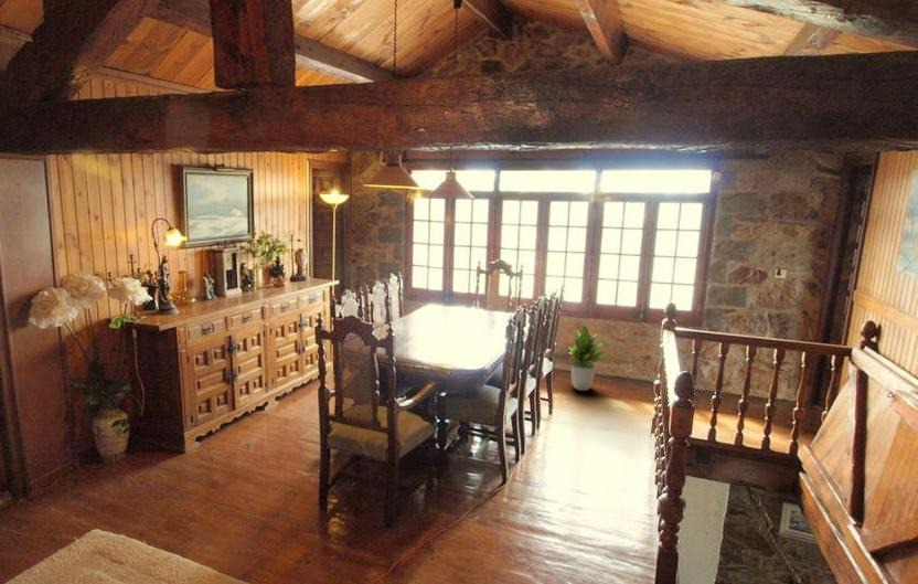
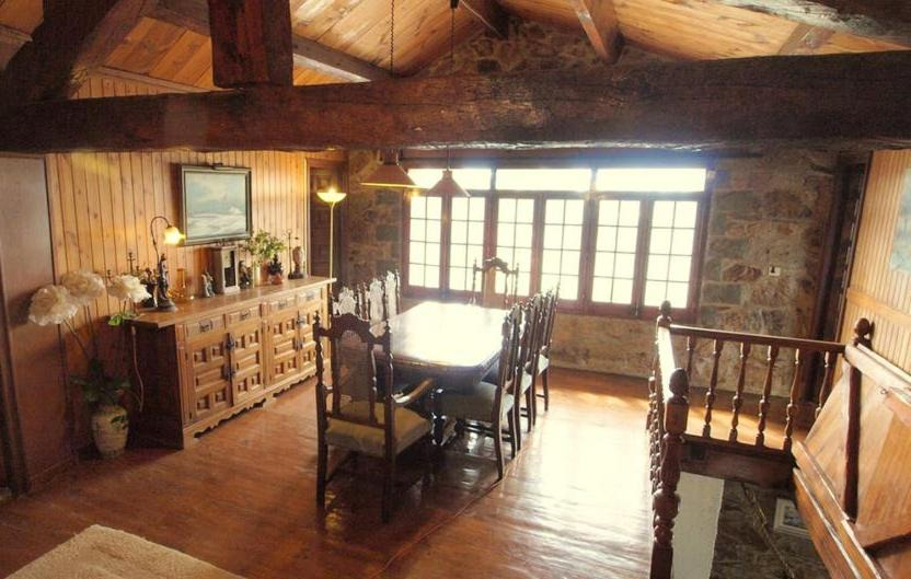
- potted plant [567,325,609,392]
